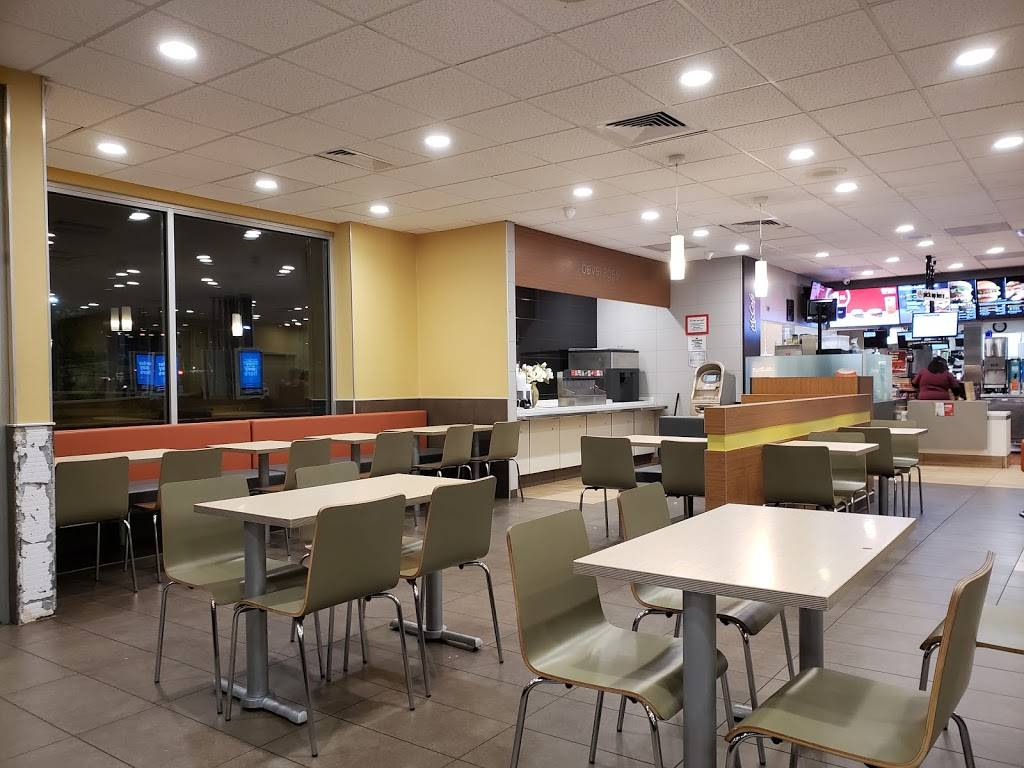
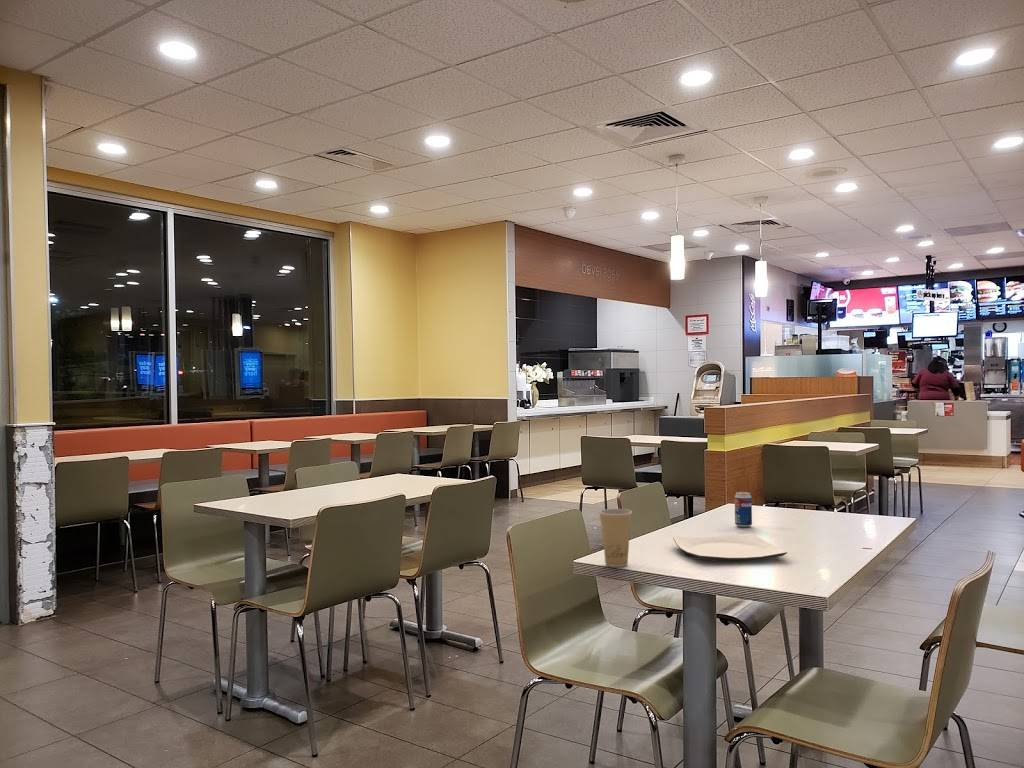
+ plate [672,533,788,562]
+ paper cup [598,508,633,568]
+ beverage can [734,491,753,528]
